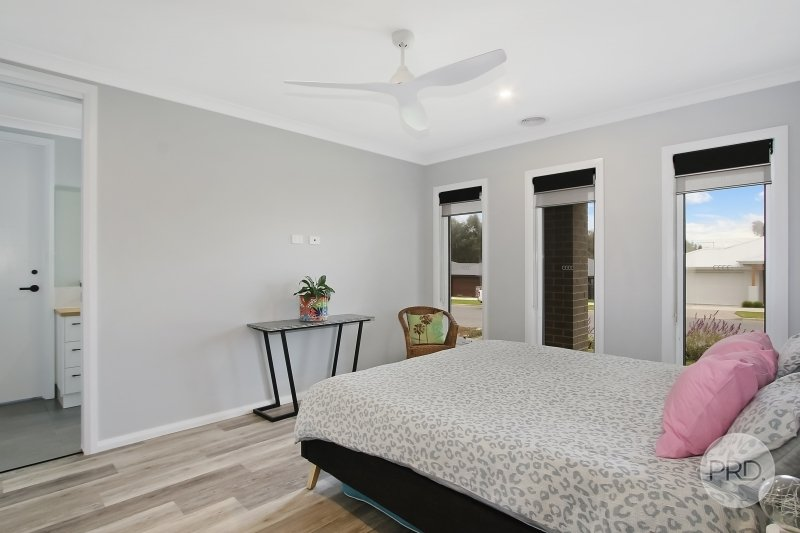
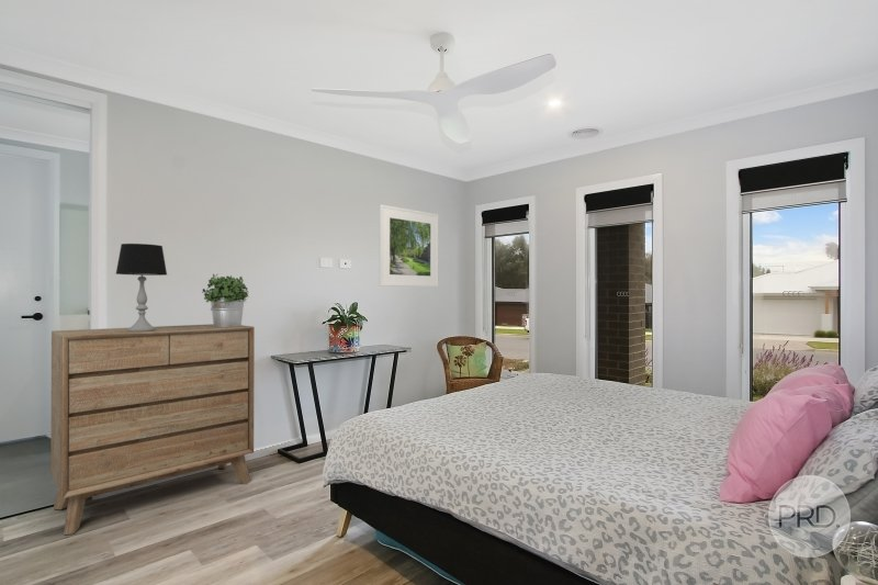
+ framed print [379,203,439,288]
+ dresser [49,323,256,536]
+ potted plant [201,273,250,327]
+ table lamp [115,243,168,331]
